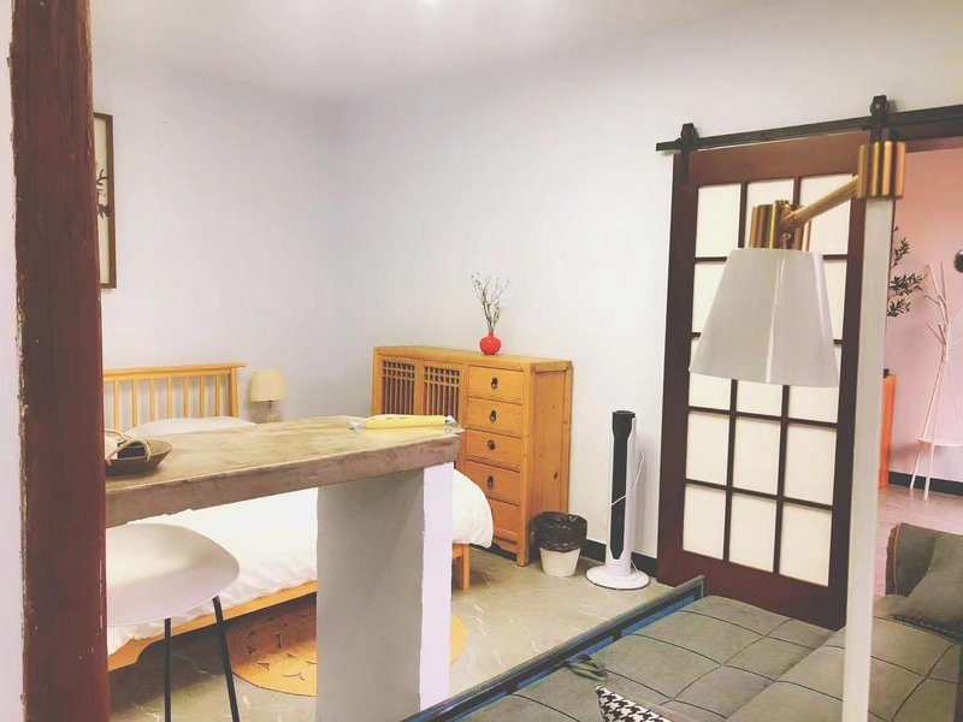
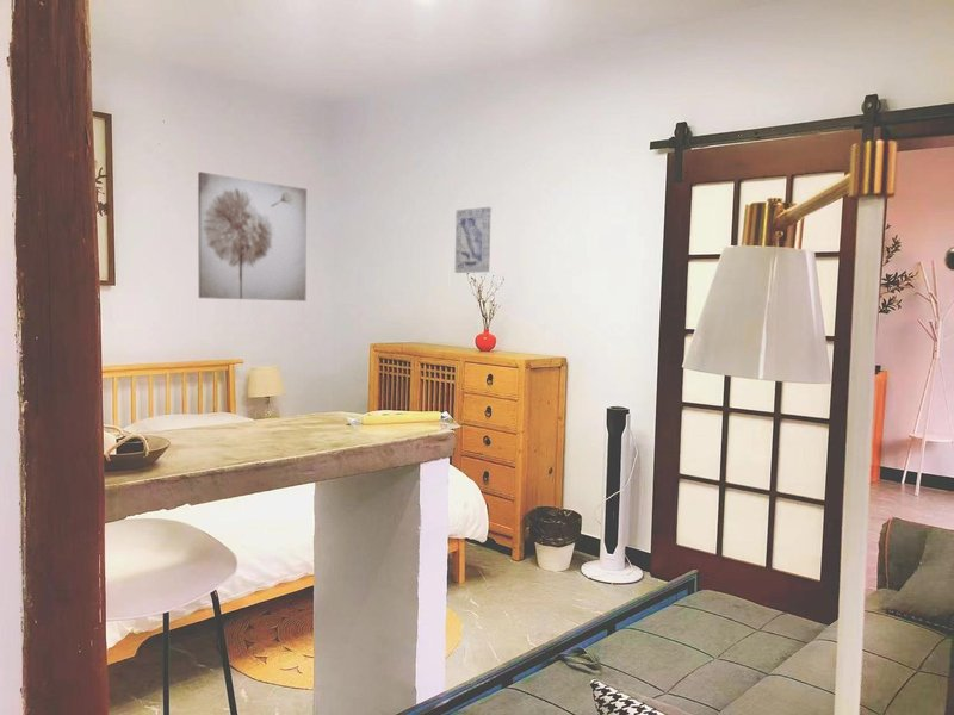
+ wall art [197,170,308,303]
+ wall art [453,206,493,274]
